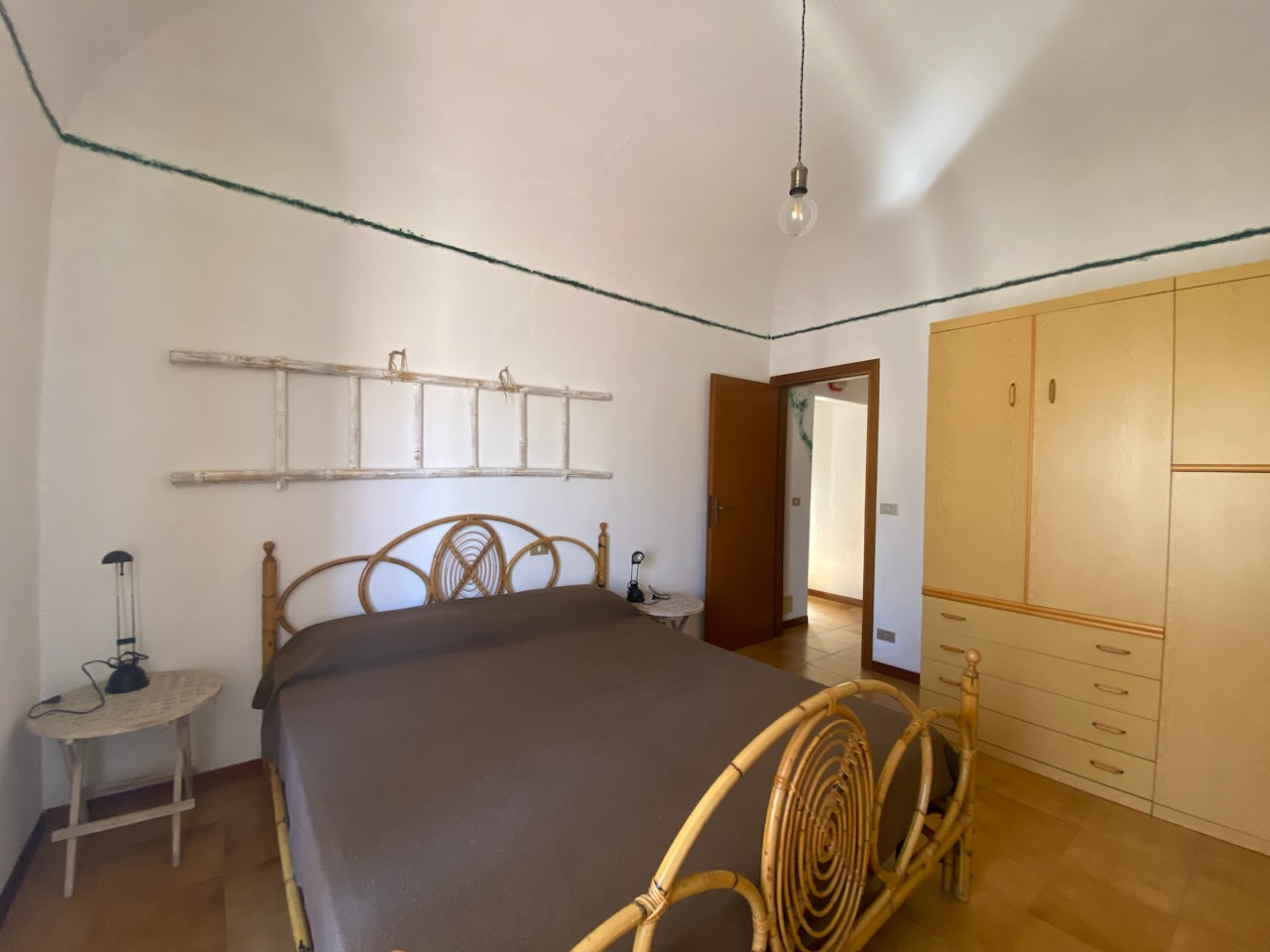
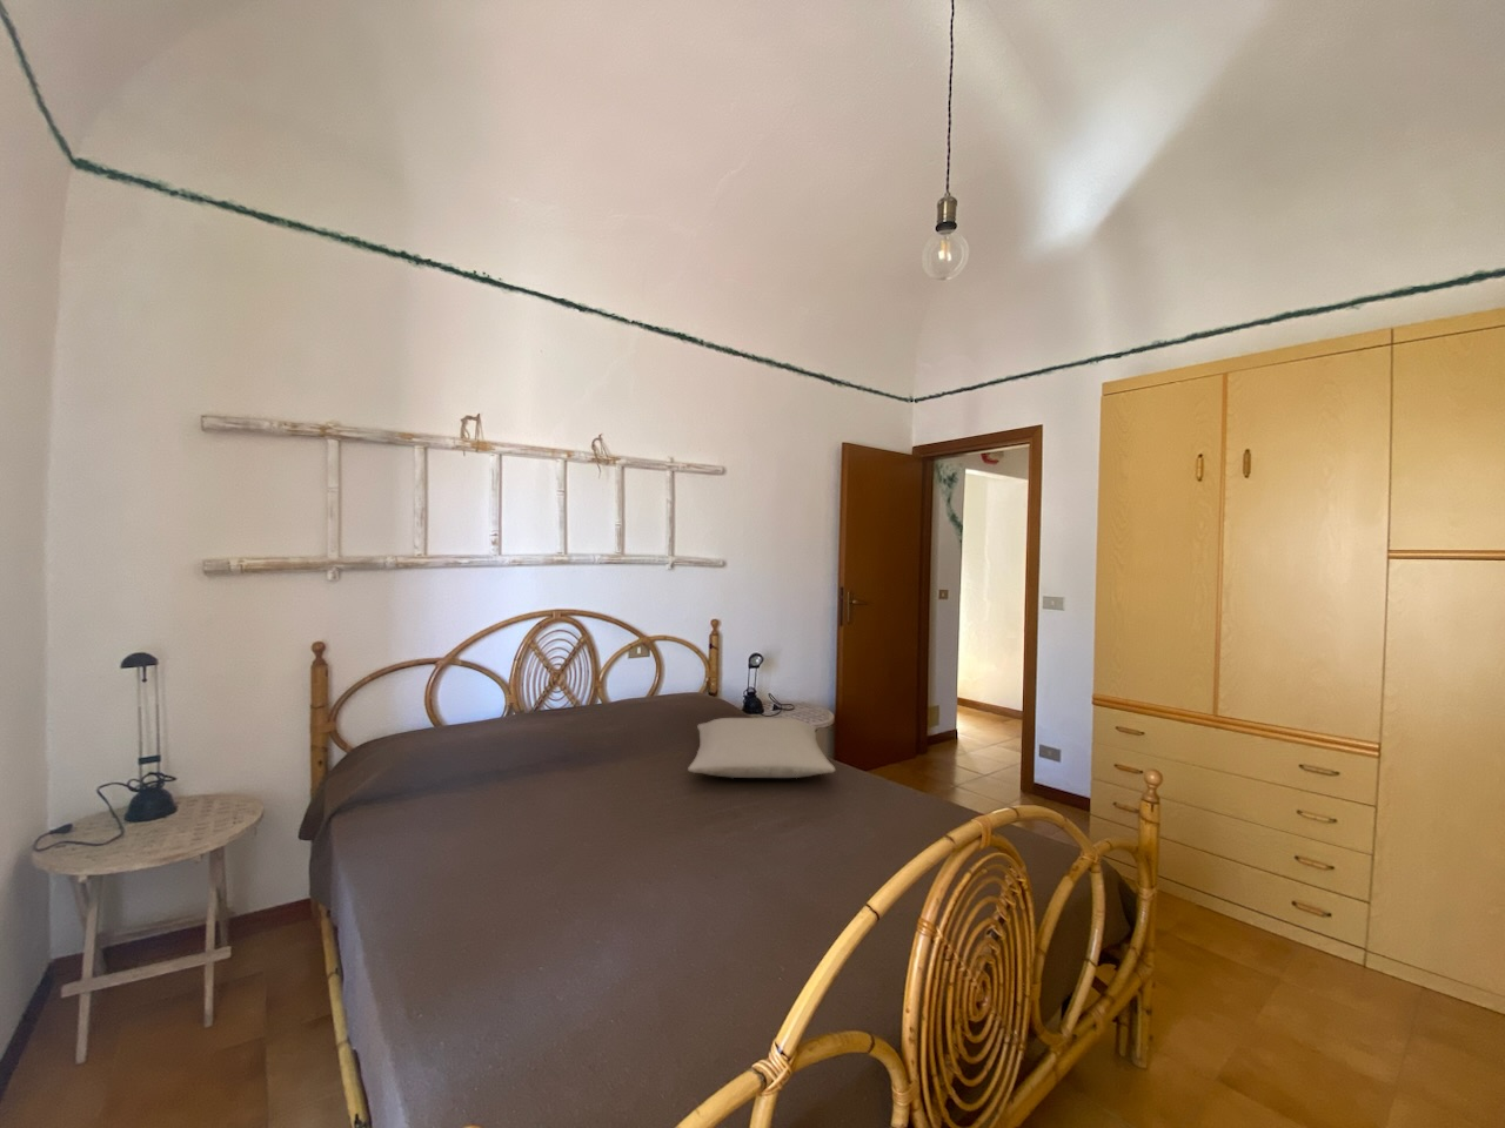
+ pillow [686,717,835,778]
